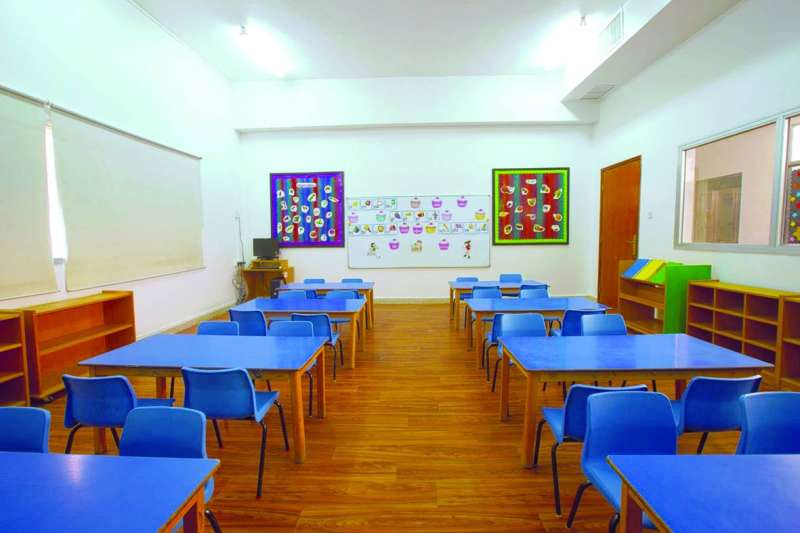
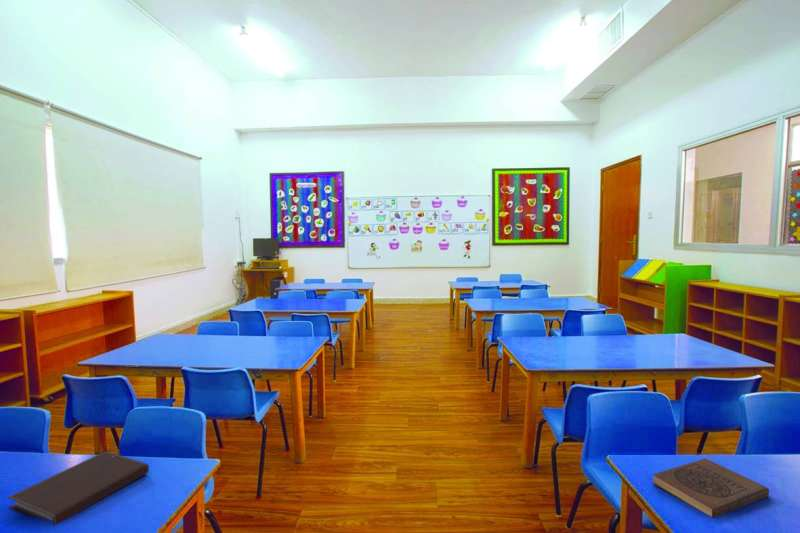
+ notebook [6,450,150,528]
+ book [651,457,770,519]
